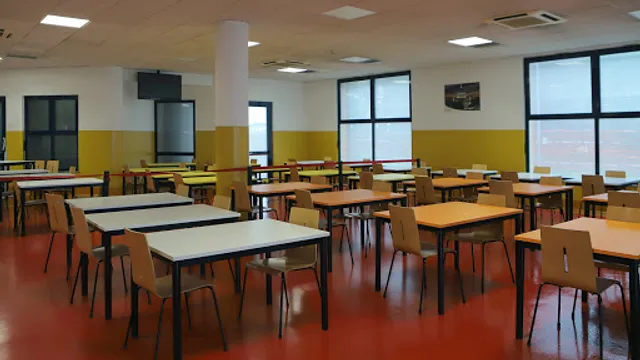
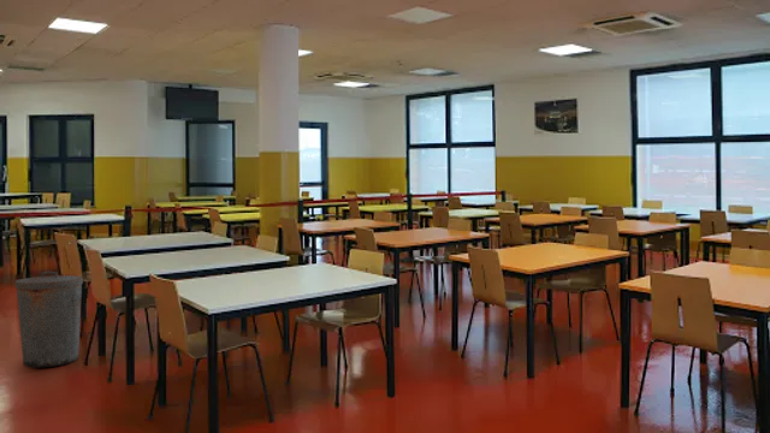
+ trash can [14,271,84,368]
